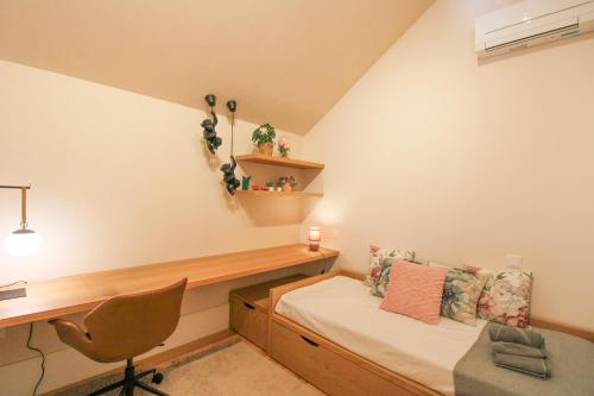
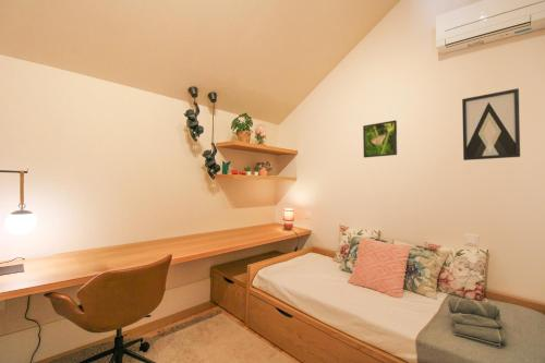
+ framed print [362,119,398,159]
+ wall art [461,87,521,161]
